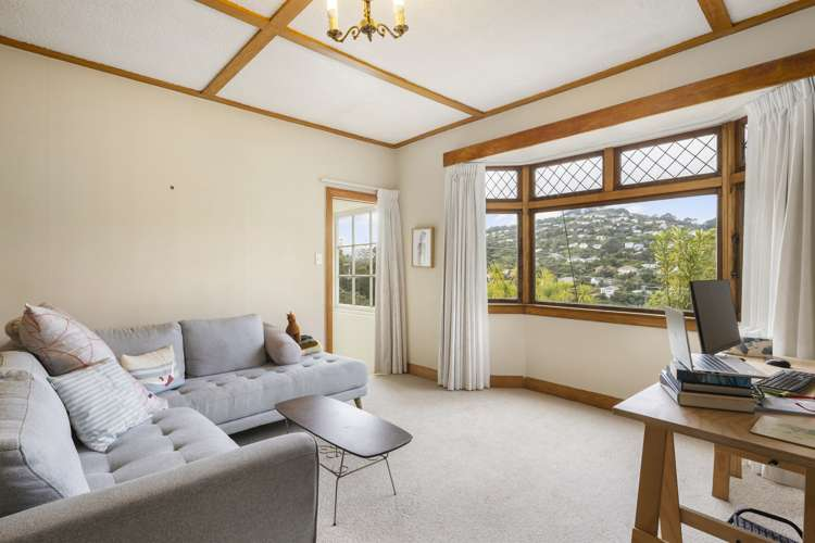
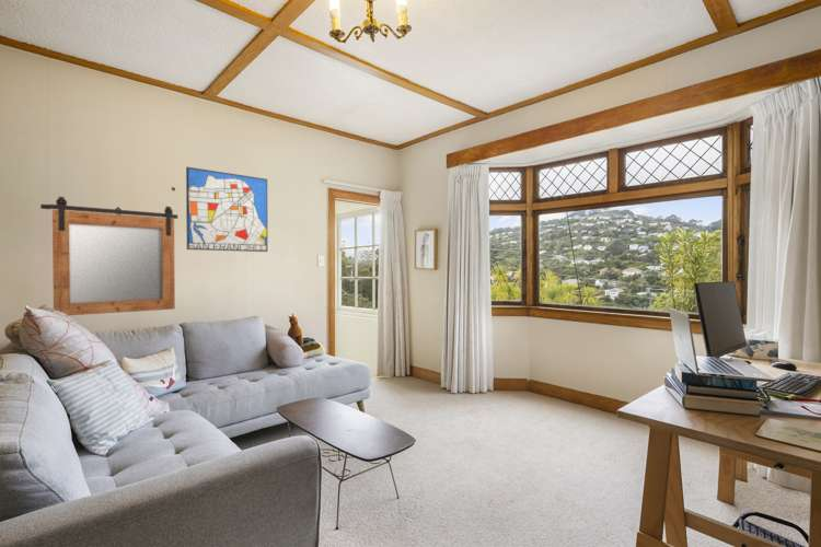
+ wall art [185,166,268,253]
+ mirror [39,196,178,316]
